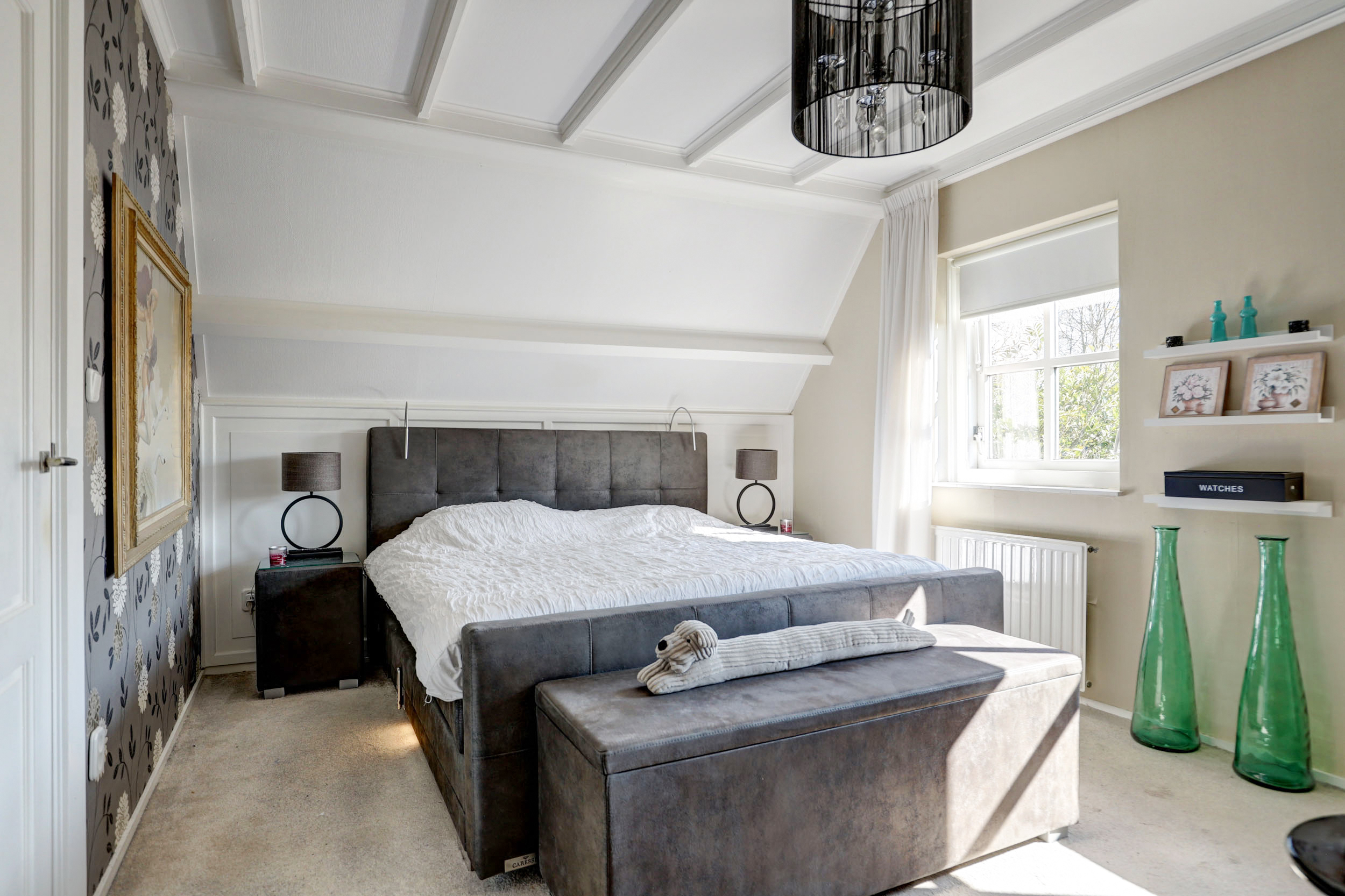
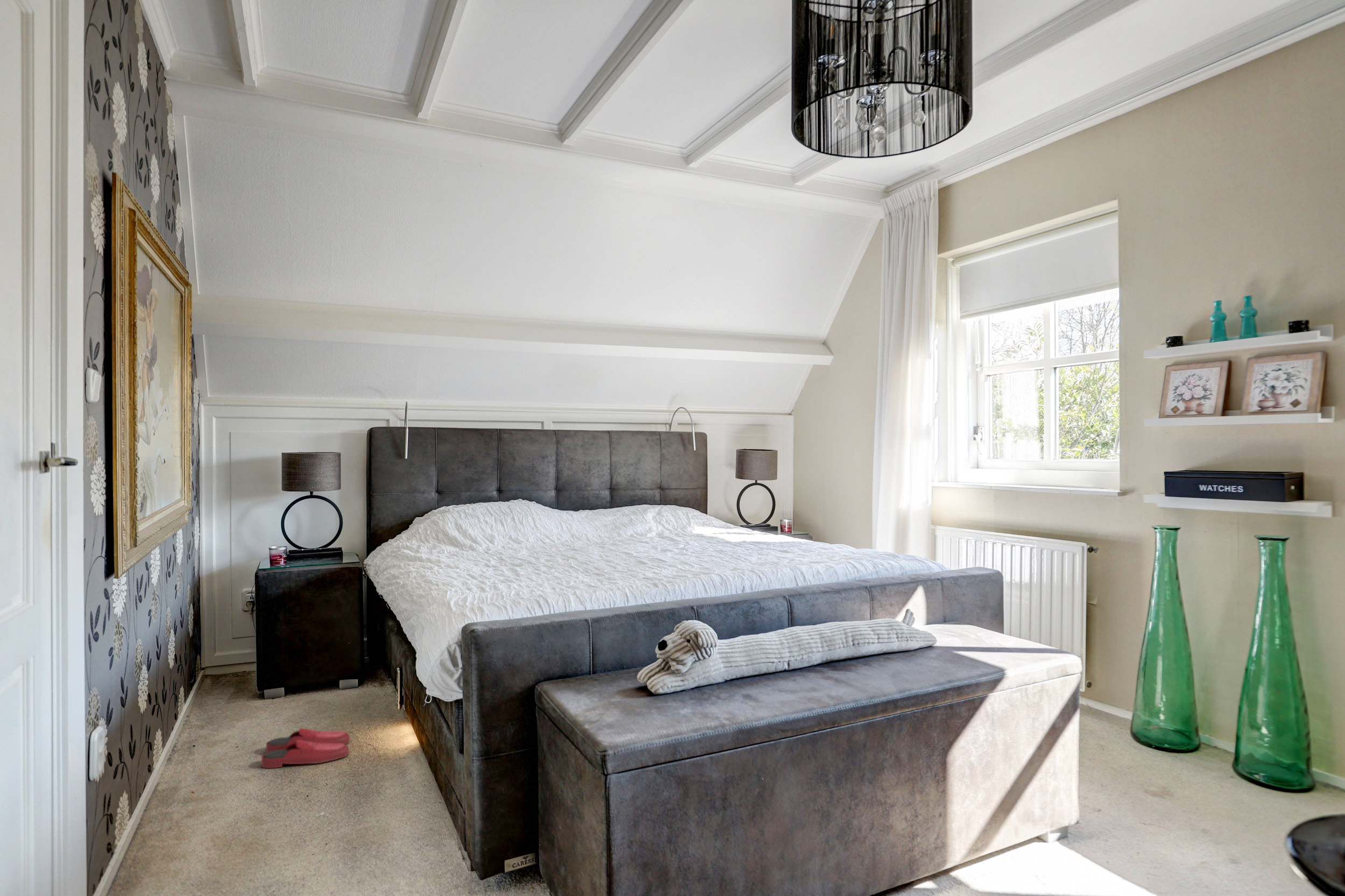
+ slippers [261,727,350,769]
